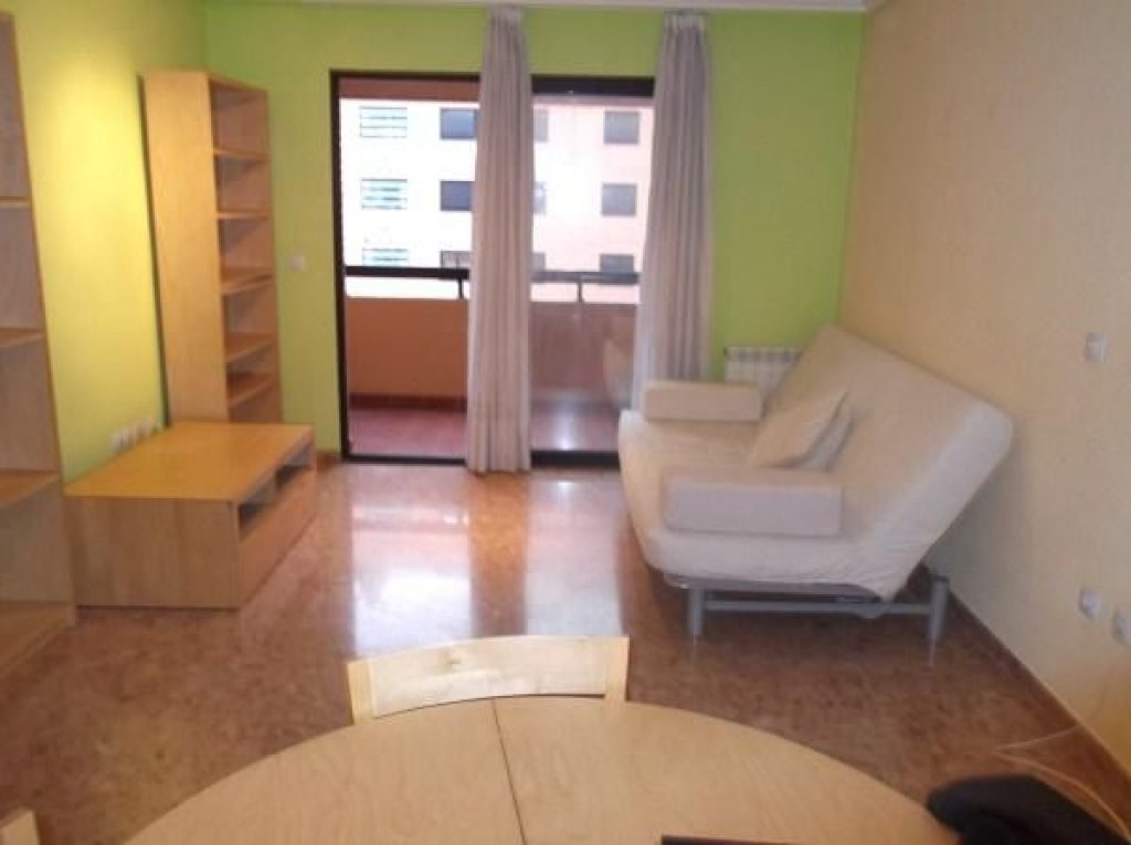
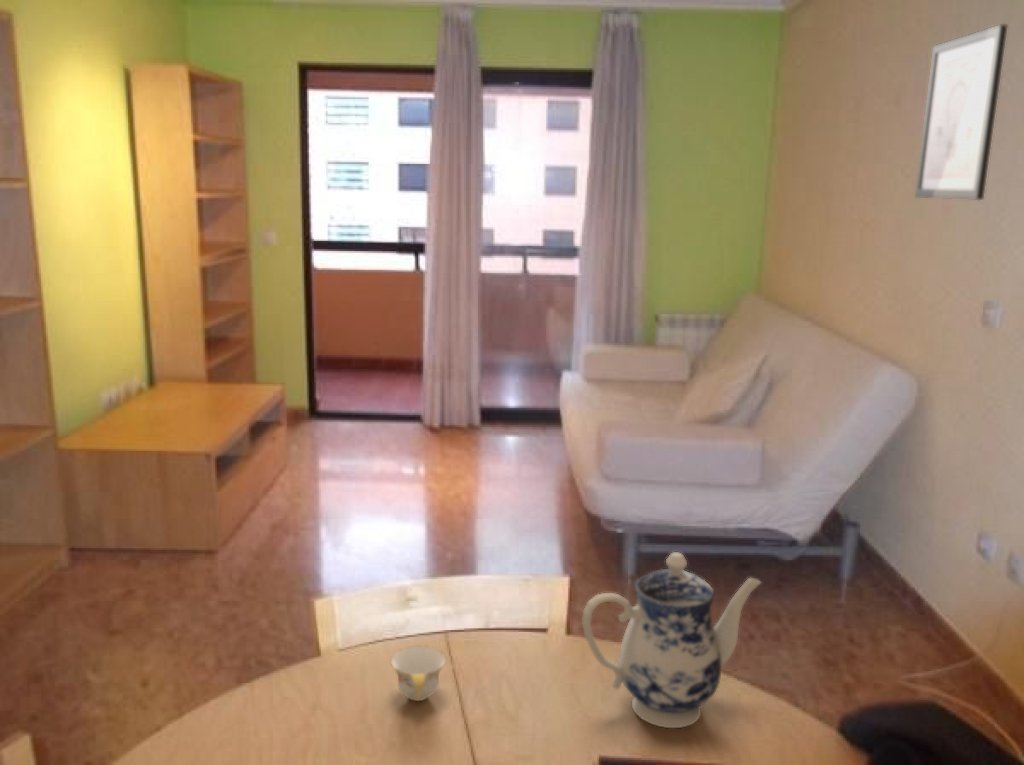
+ wall art [914,23,1008,201]
+ teacup [390,644,447,702]
+ teapot [581,551,762,729]
